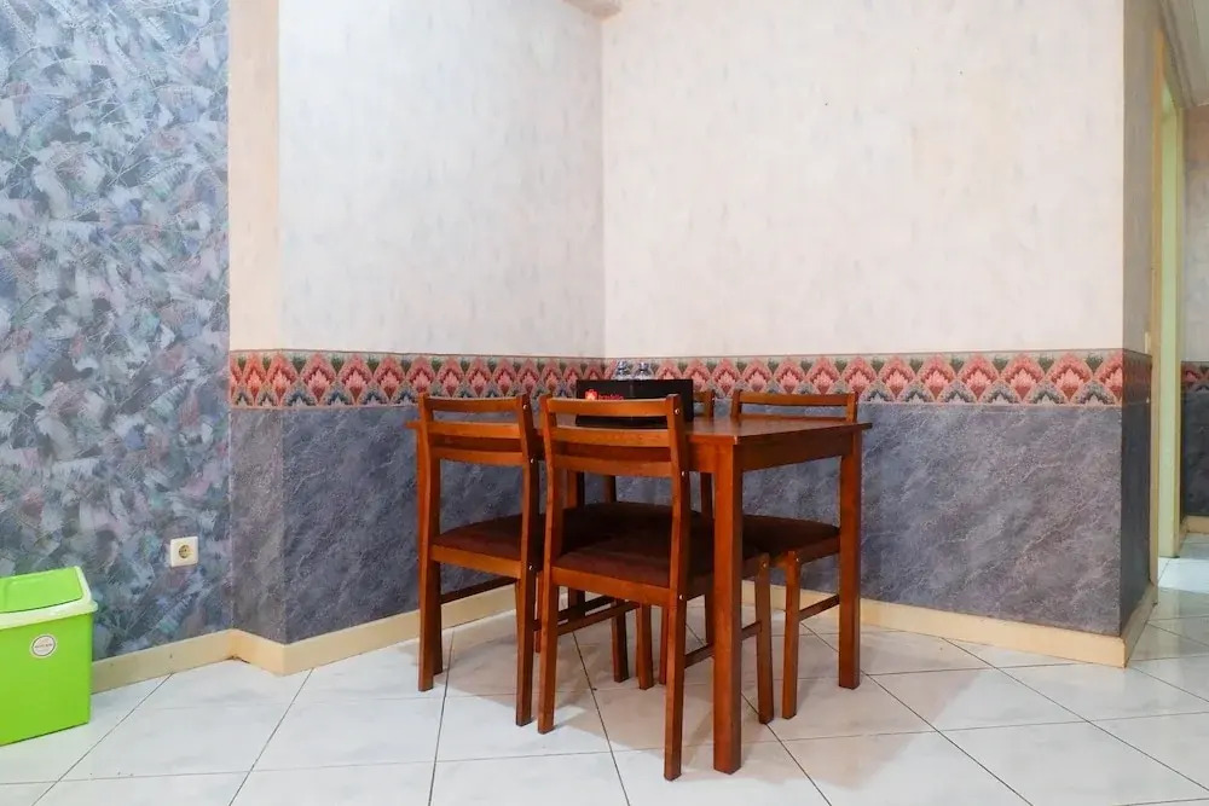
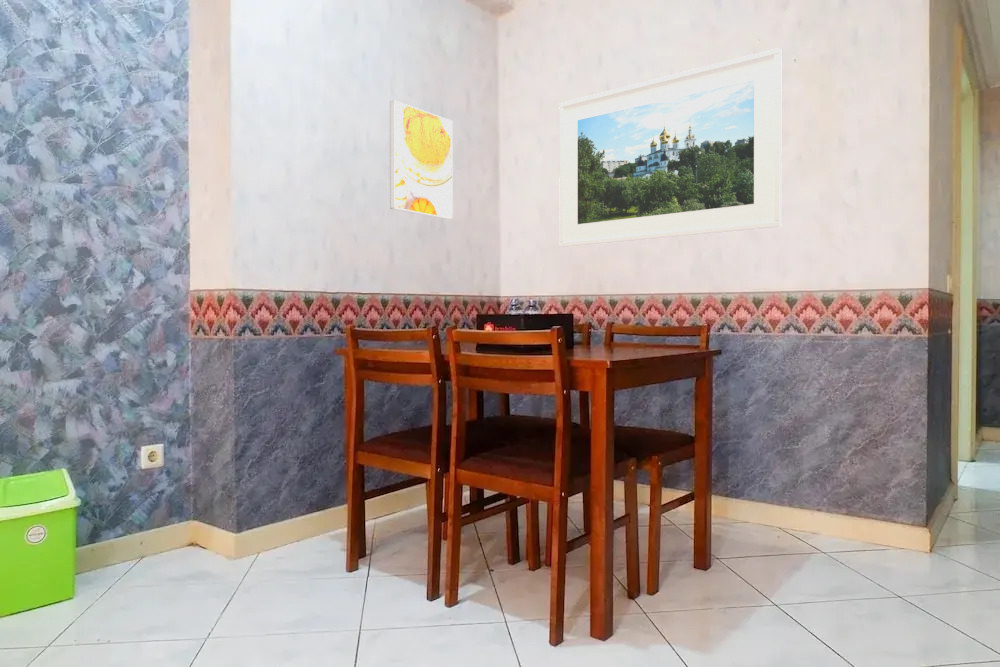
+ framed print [558,47,782,248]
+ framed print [389,99,454,221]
